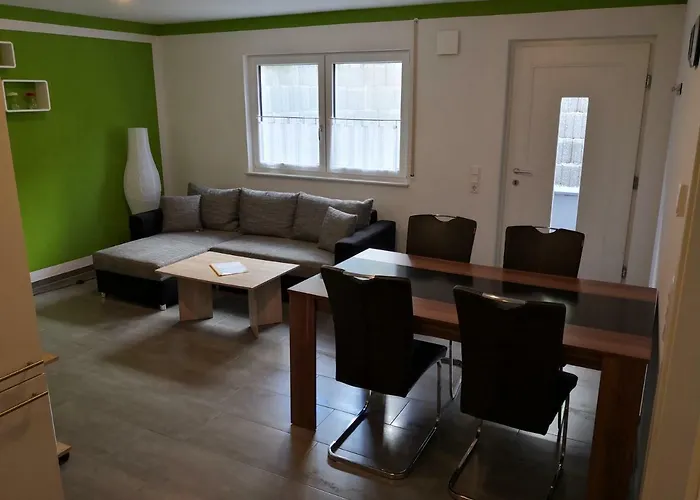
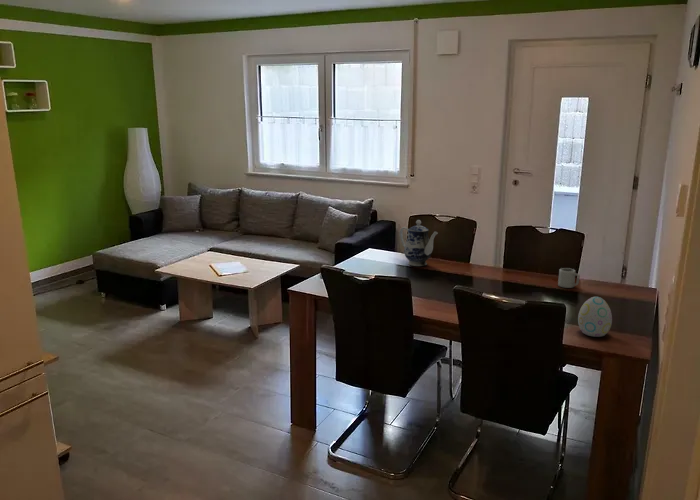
+ decorative egg [577,296,613,338]
+ teapot [399,219,439,267]
+ cup [557,267,581,289]
